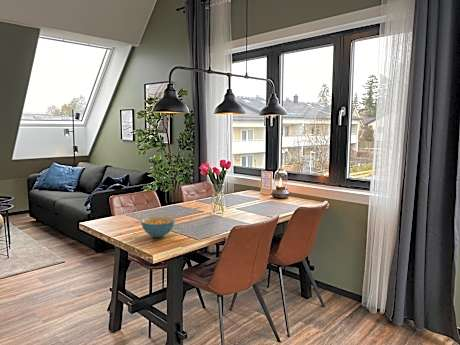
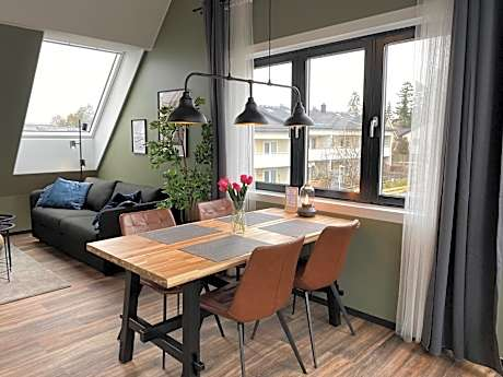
- cereal bowl [140,215,176,238]
